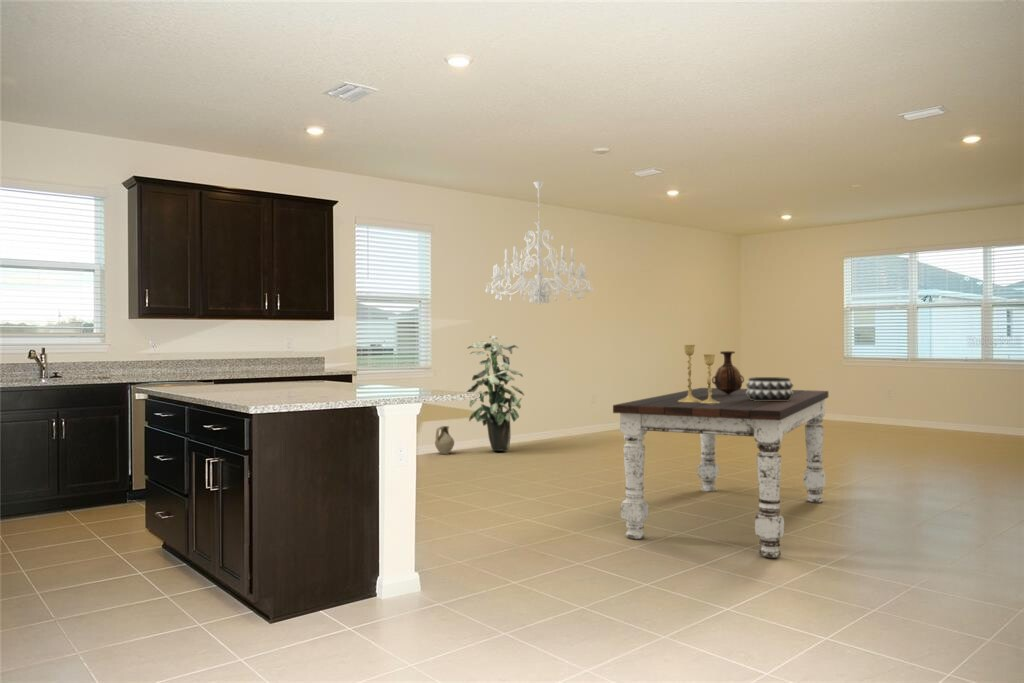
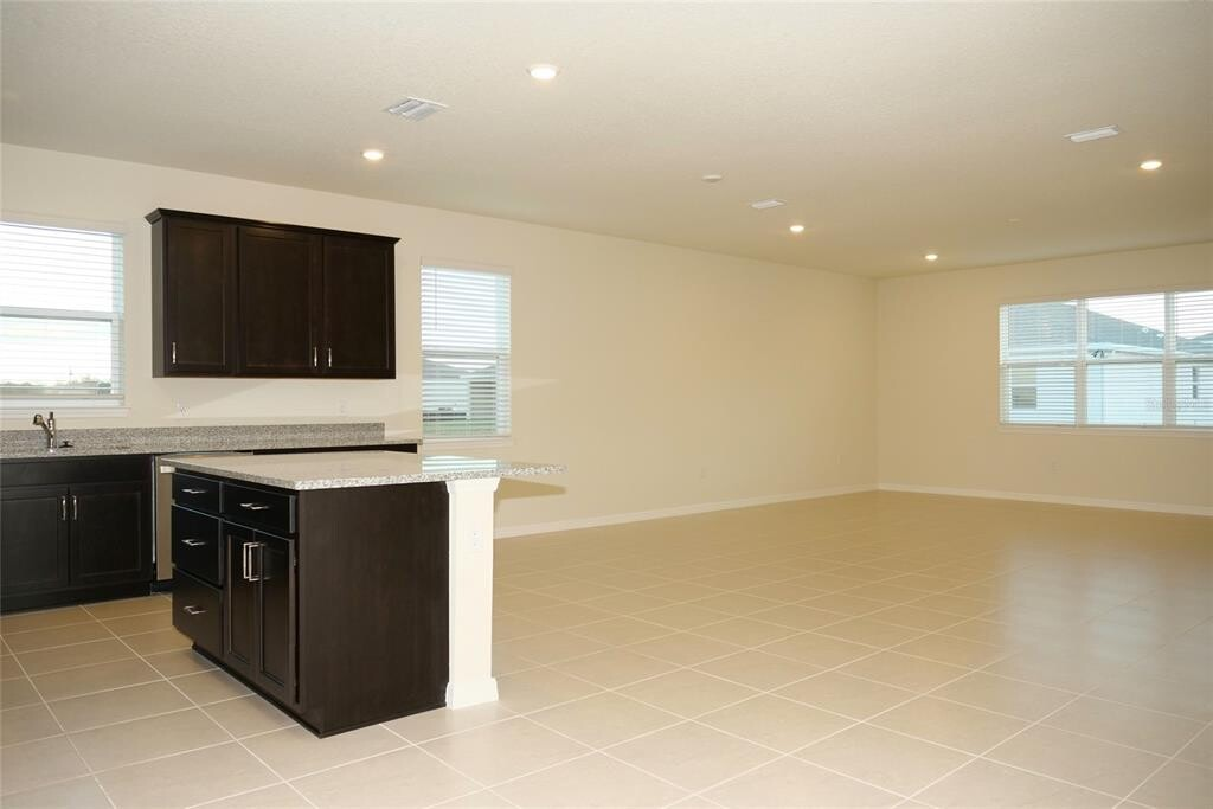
- ceramic jug [434,425,455,455]
- vase [711,350,745,395]
- decorative bowl [745,376,794,401]
- indoor plant [466,335,525,452]
- dining table [612,387,829,559]
- candlestick [678,344,720,404]
- chandelier [485,181,595,306]
